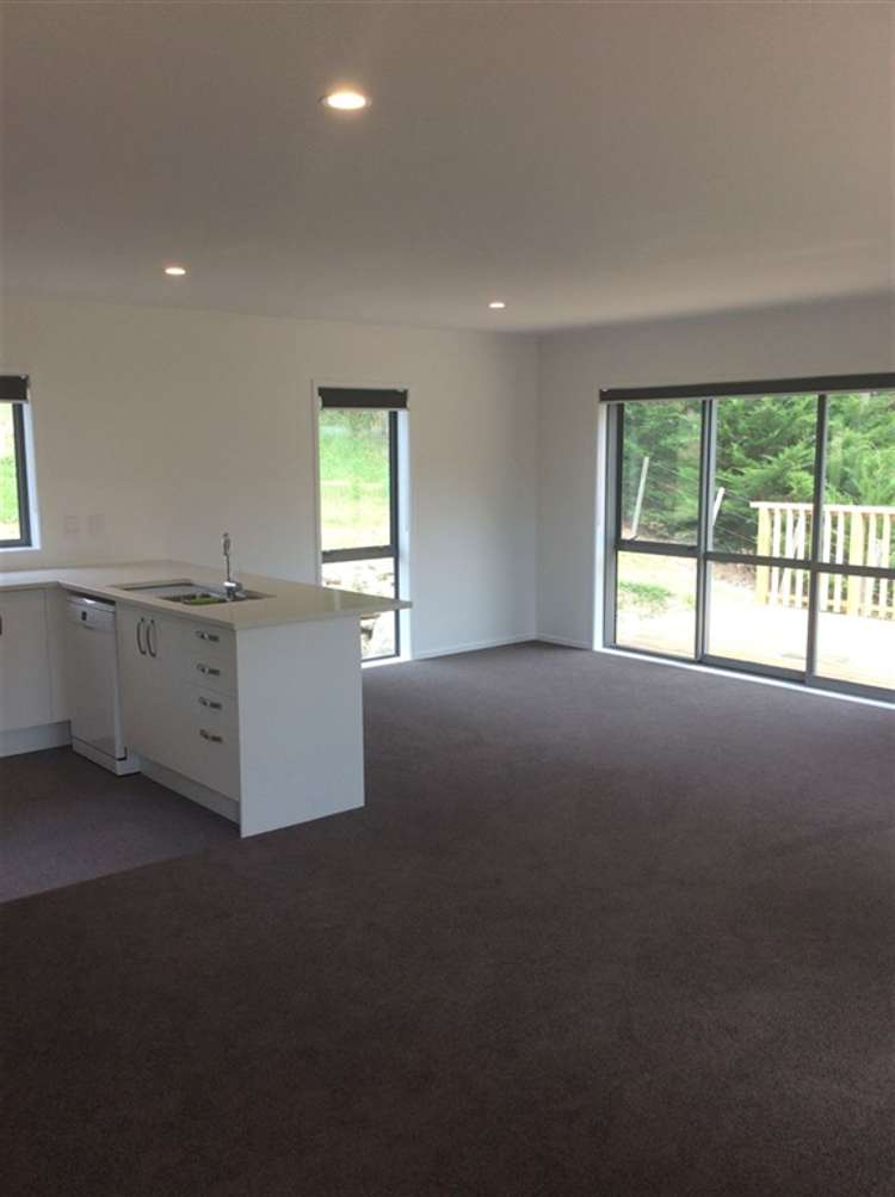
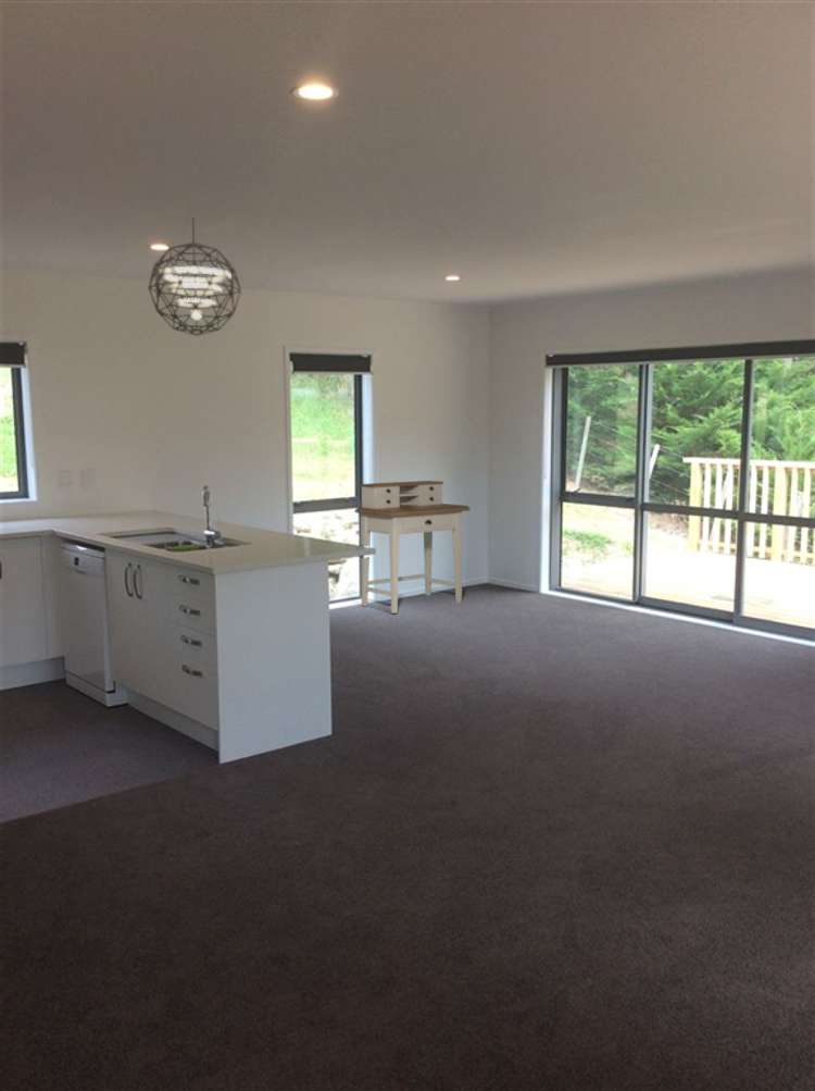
+ desk [354,480,471,615]
+ pendant light [148,216,242,337]
